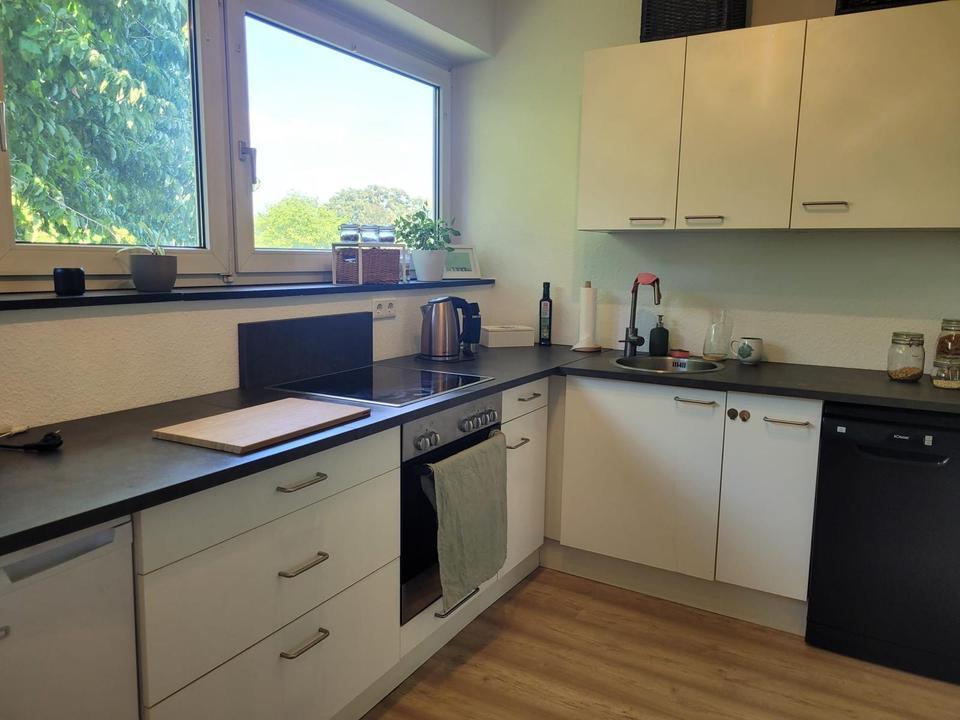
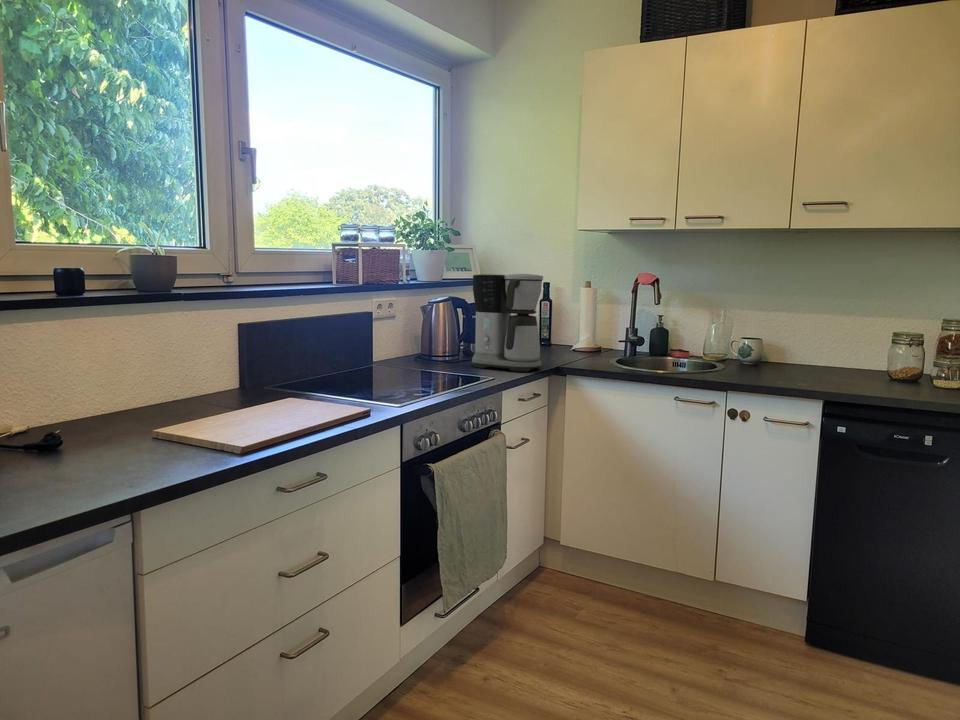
+ coffee maker [471,273,544,373]
